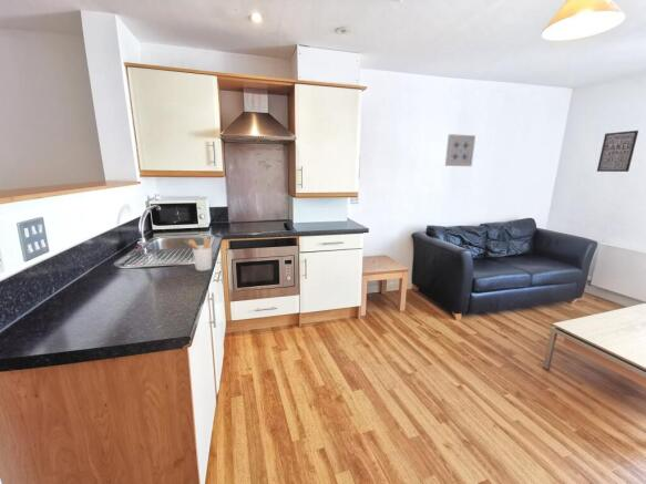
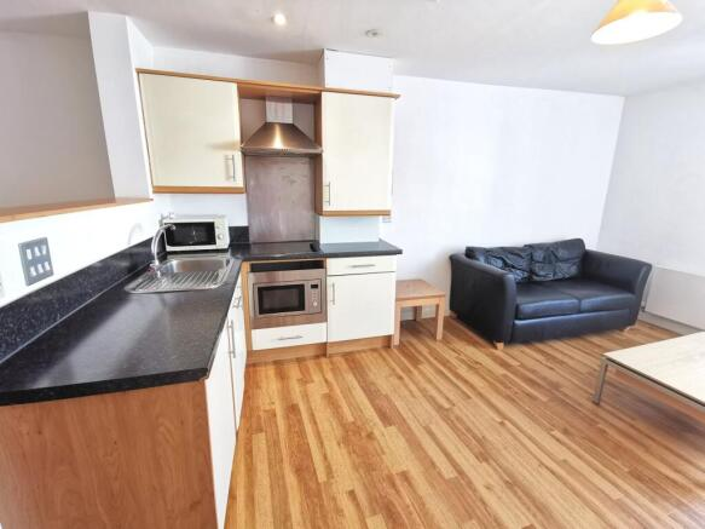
- wall art [596,130,639,173]
- wall art [444,133,476,167]
- utensil holder [183,237,213,272]
